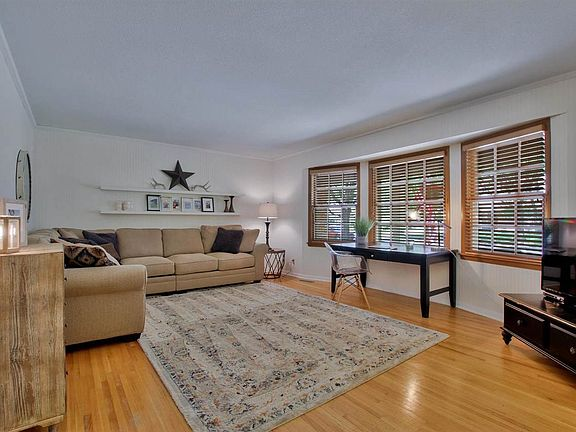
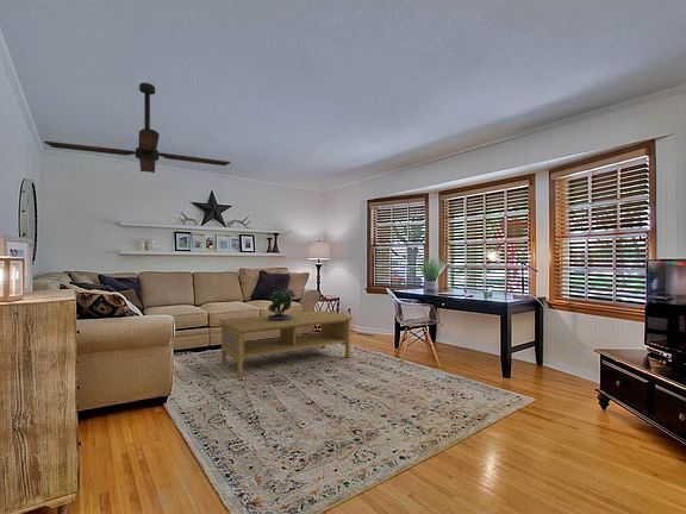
+ coffee table [218,309,354,378]
+ ceiling fan [43,82,231,174]
+ potted plant [267,286,295,321]
